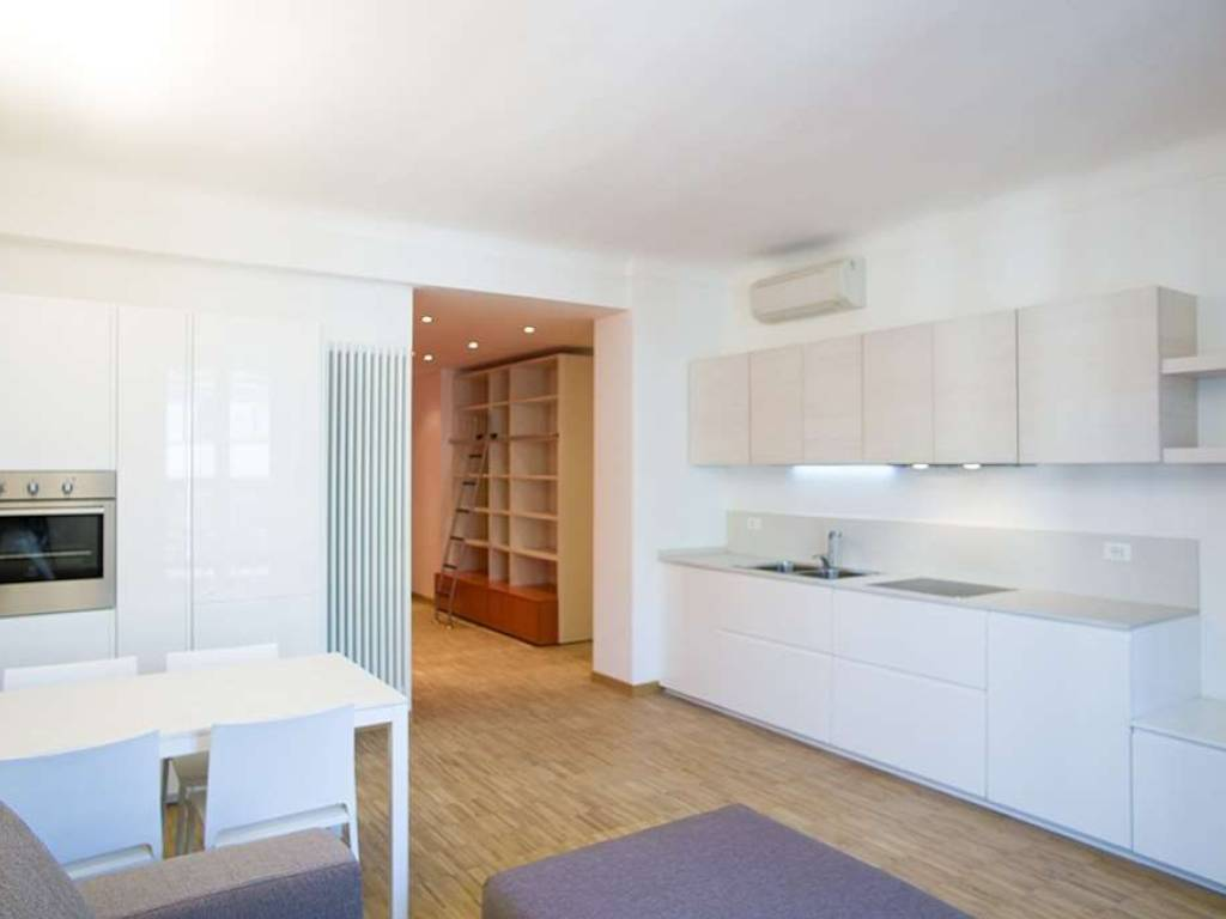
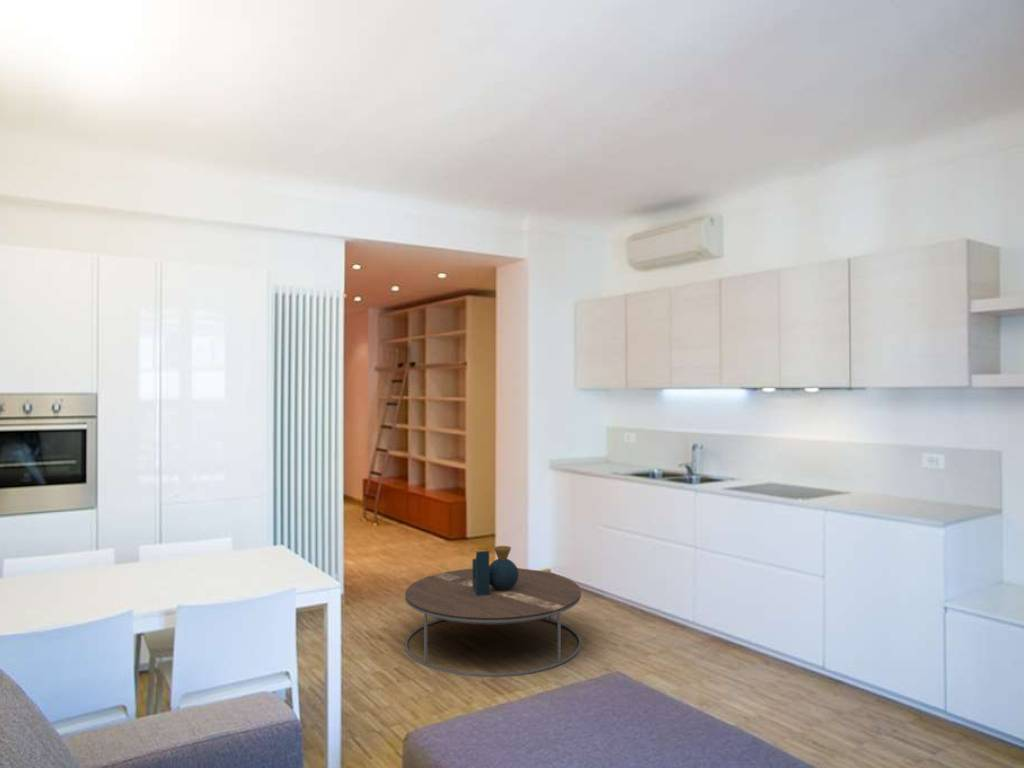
+ coffee table [404,545,582,678]
